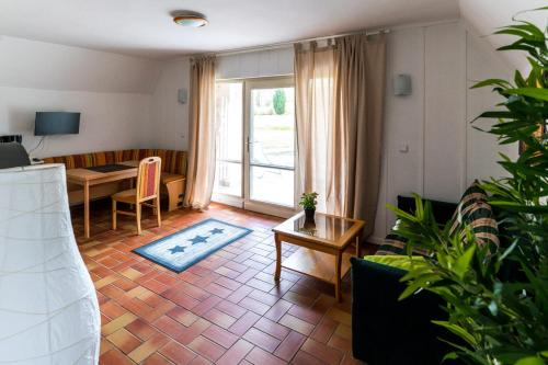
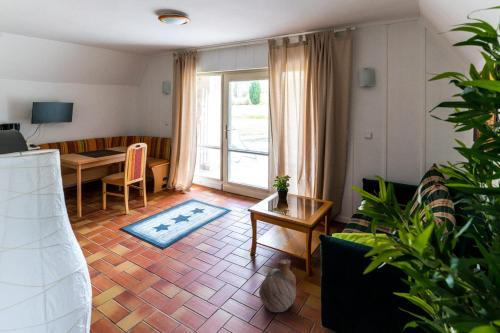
+ vase [258,258,297,313]
